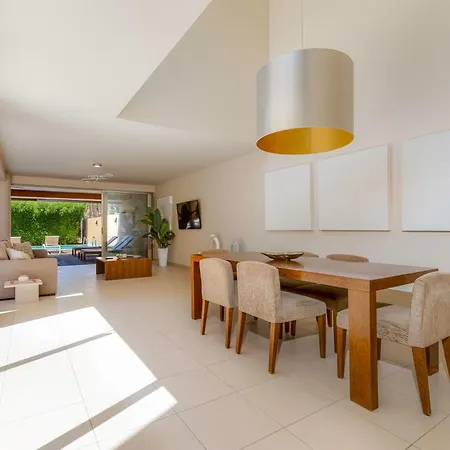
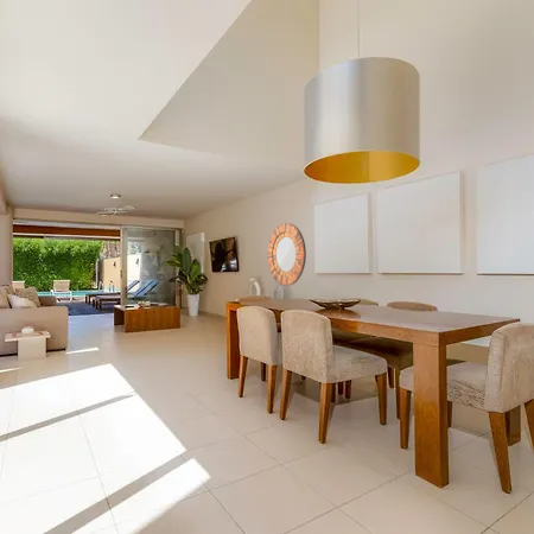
+ home mirror [267,222,307,287]
